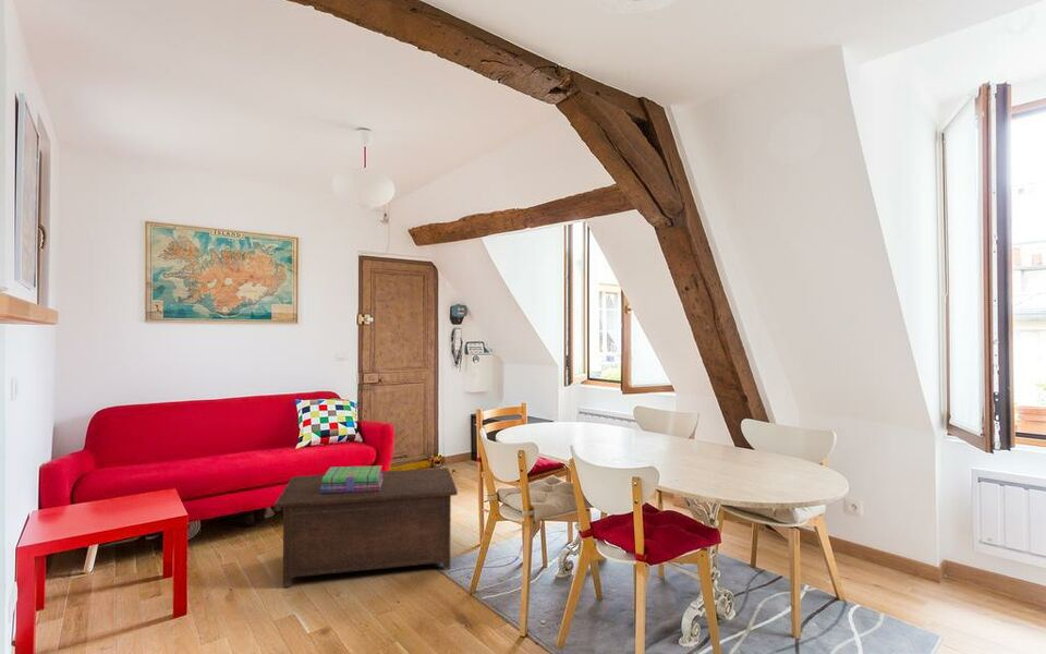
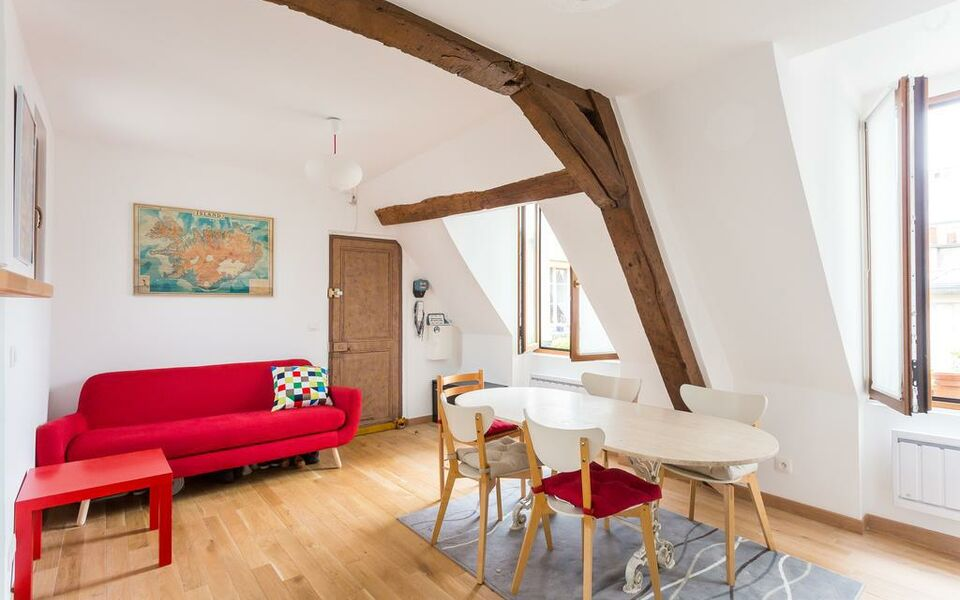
- cabinet [273,467,459,589]
- stack of books [320,464,384,494]
